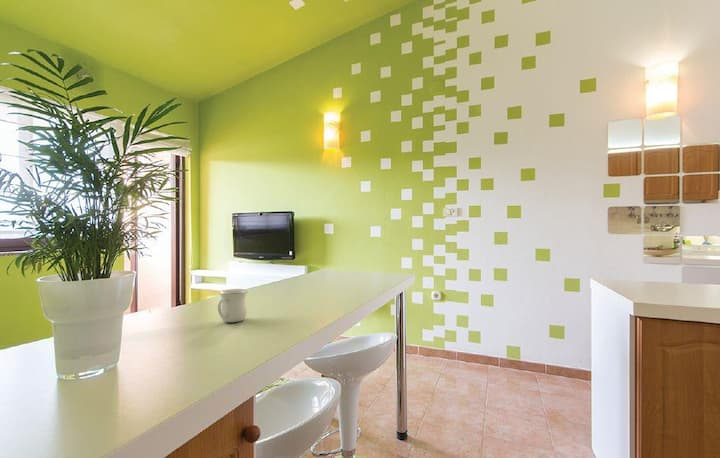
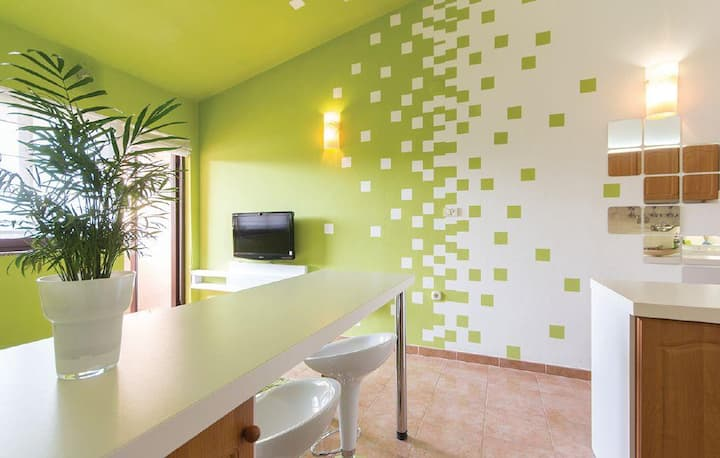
- mug [217,288,249,323]
